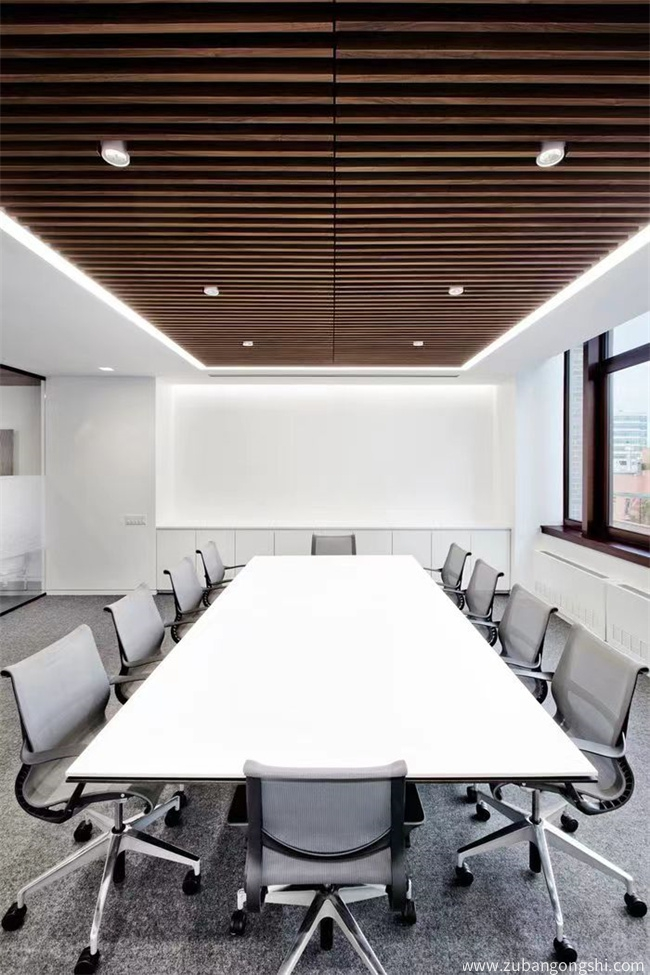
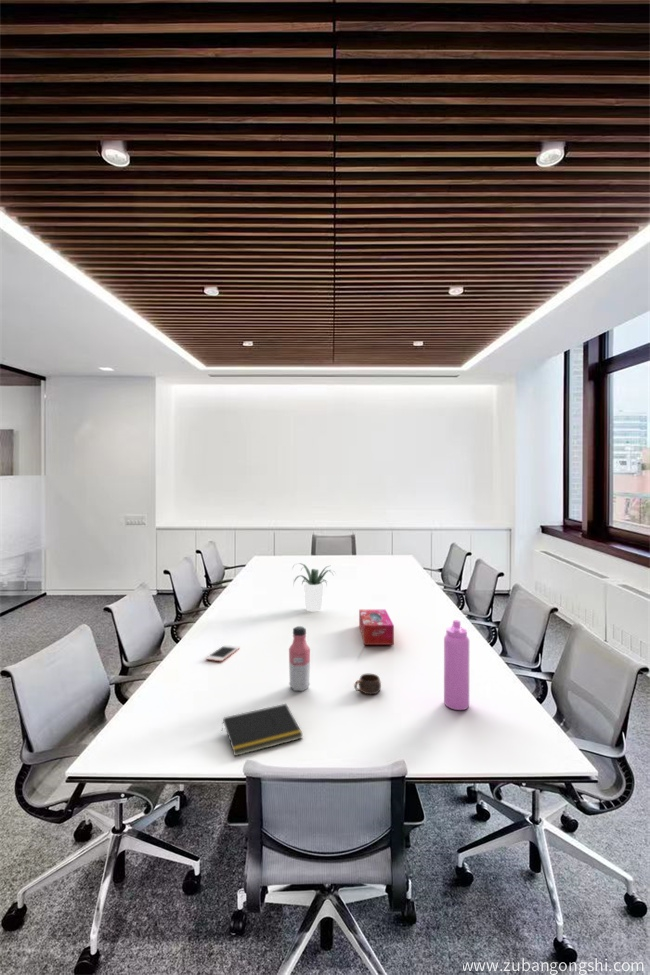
+ potted plant [291,562,337,612]
+ notepad [220,703,304,757]
+ tissue box [358,609,395,646]
+ cell phone [205,644,241,662]
+ water bottle [443,619,470,711]
+ cup [353,673,382,695]
+ water bottle [288,625,311,692]
